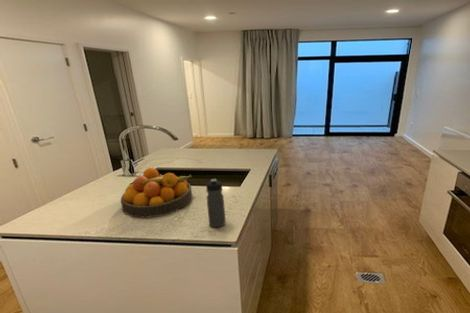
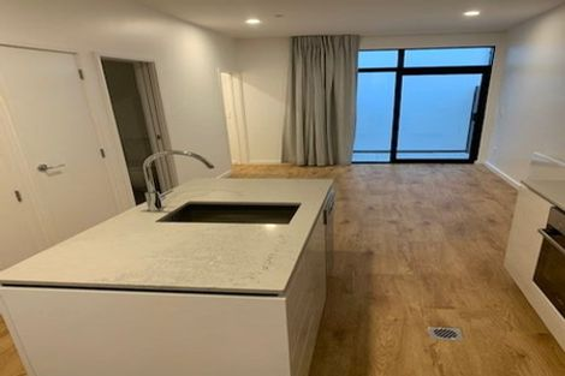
- fruit bowl [120,167,193,218]
- water bottle [205,178,227,228]
